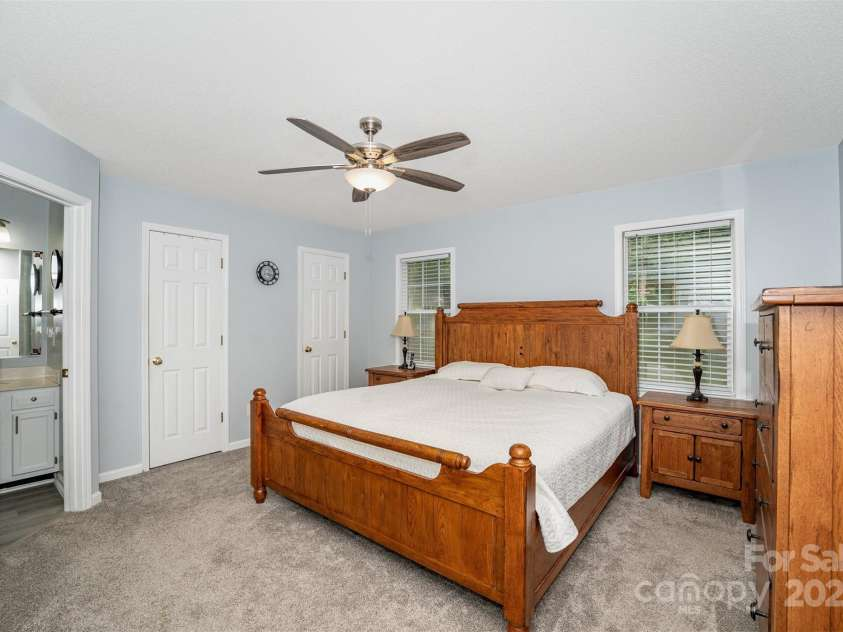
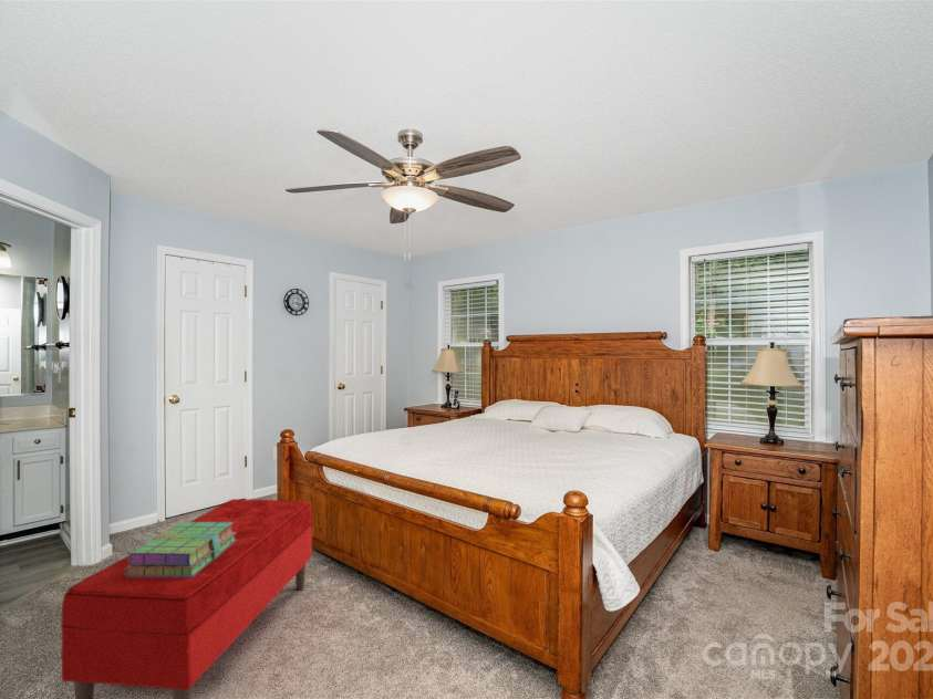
+ bench [60,498,313,699]
+ stack of books [125,521,237,577]
